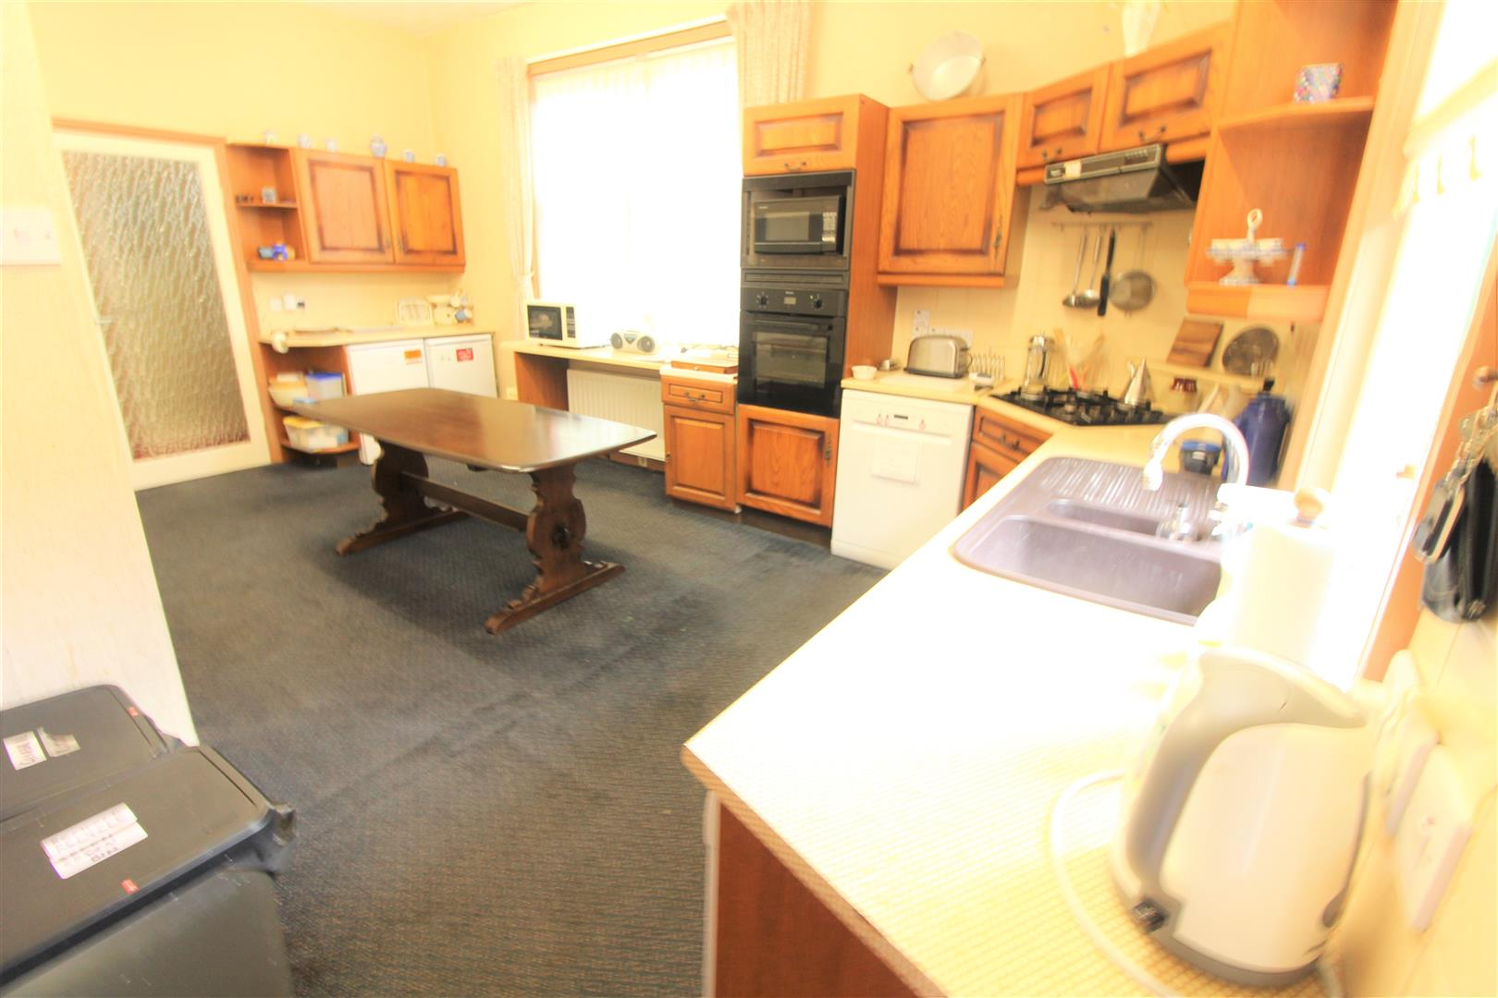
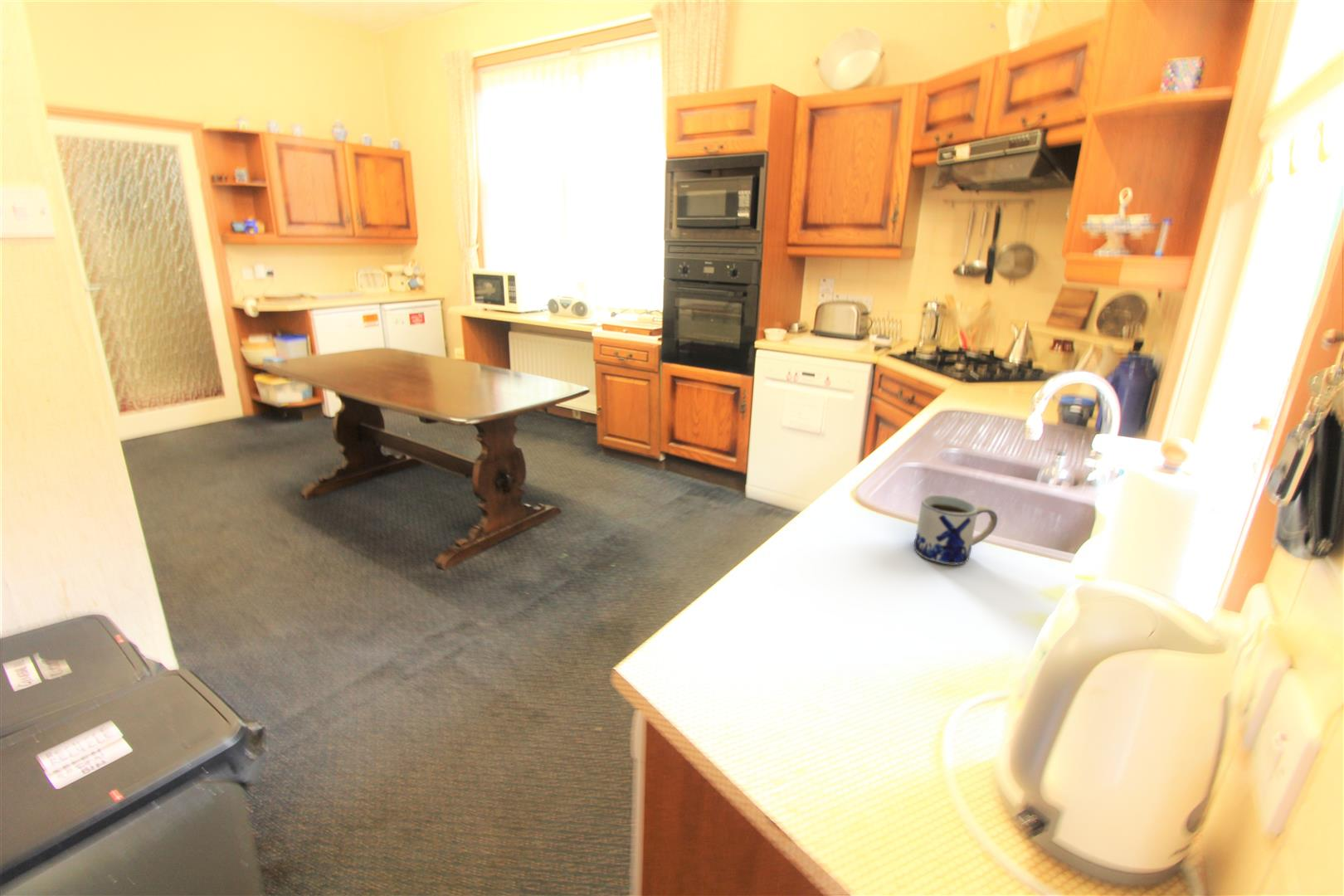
+ mug [913,494,998,566]
